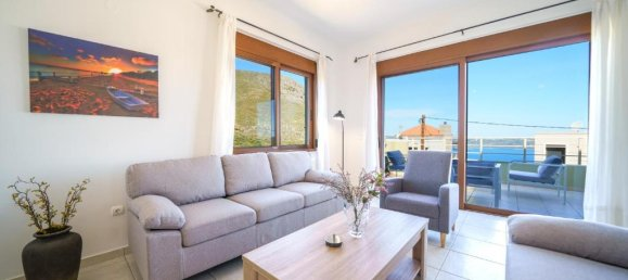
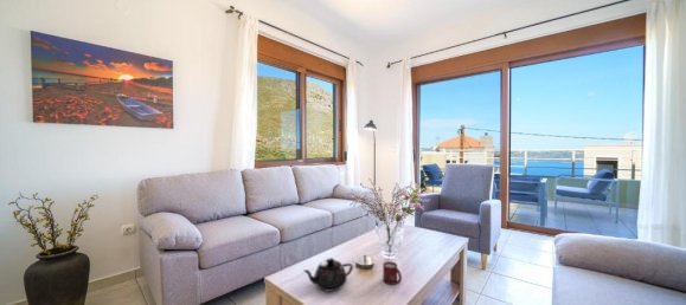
+ teapot [302,257,354,293]
+ cup [382,260,403,286]
